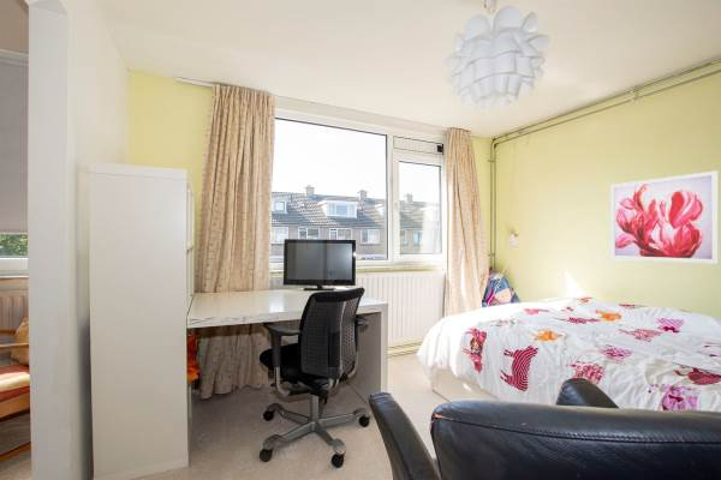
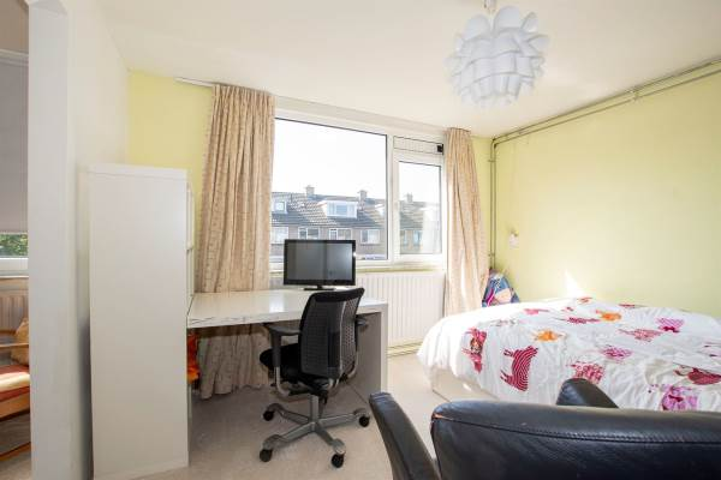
- wall art [609,169,720,265]
